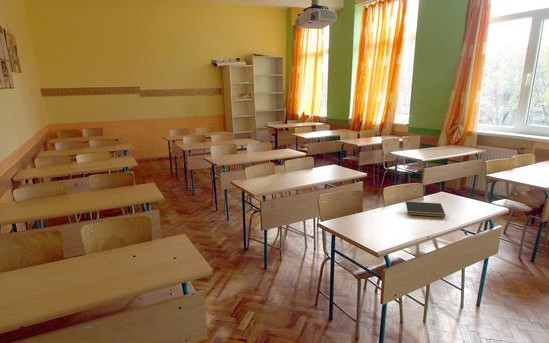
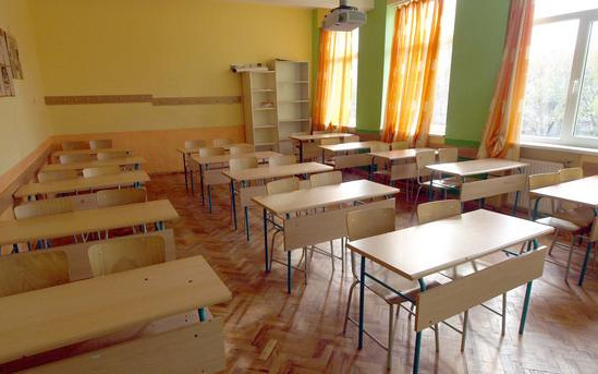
- notepad [404,200,447,218]
